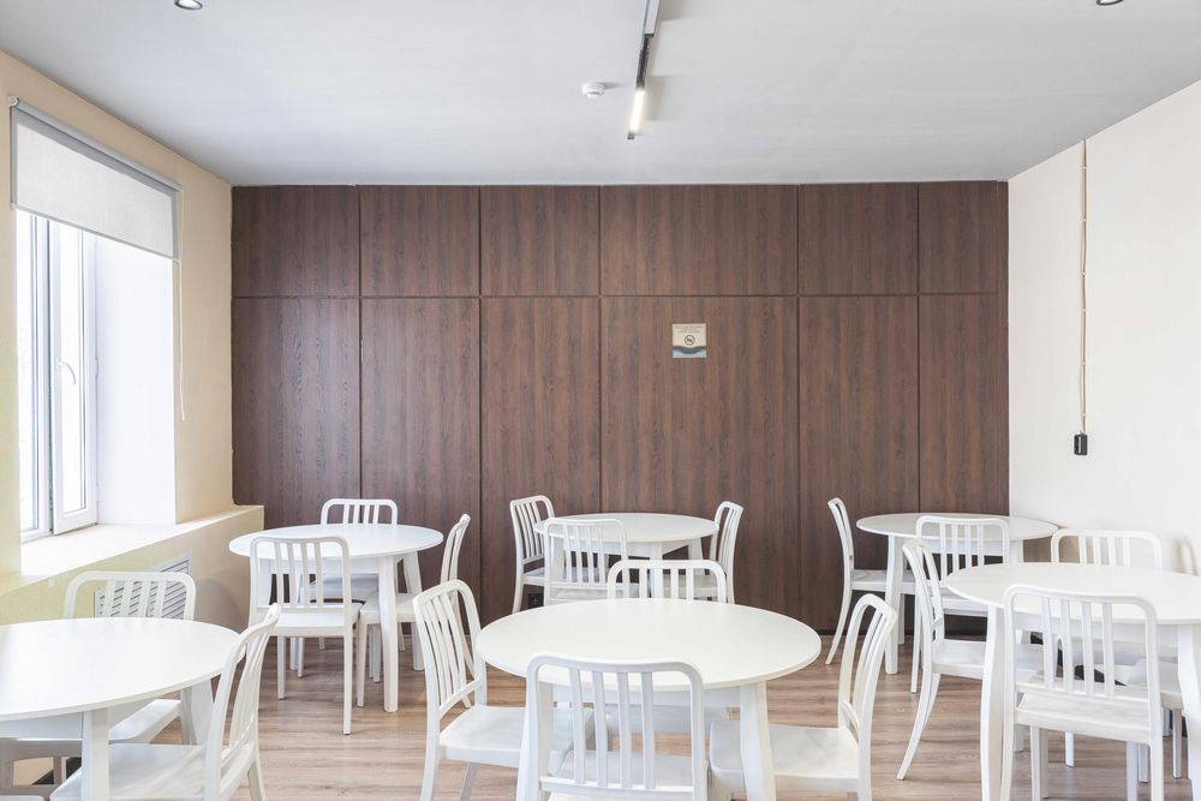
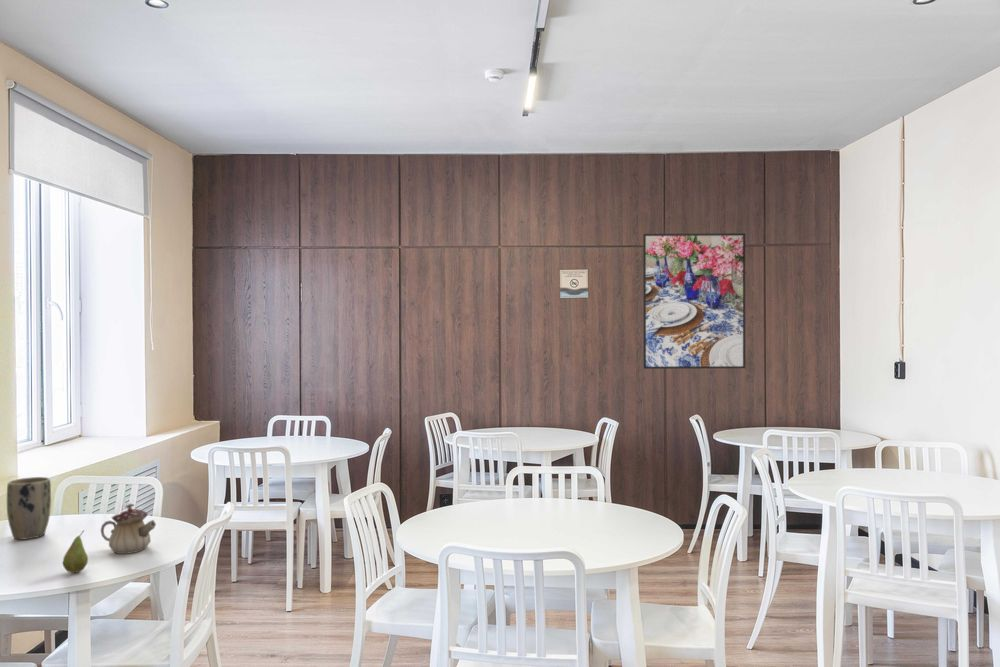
+ fruit [62,529,89,574]
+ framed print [642,232,746,370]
+ teapot [100,502,157,555]
+ plant pot [6,476,52,541]
